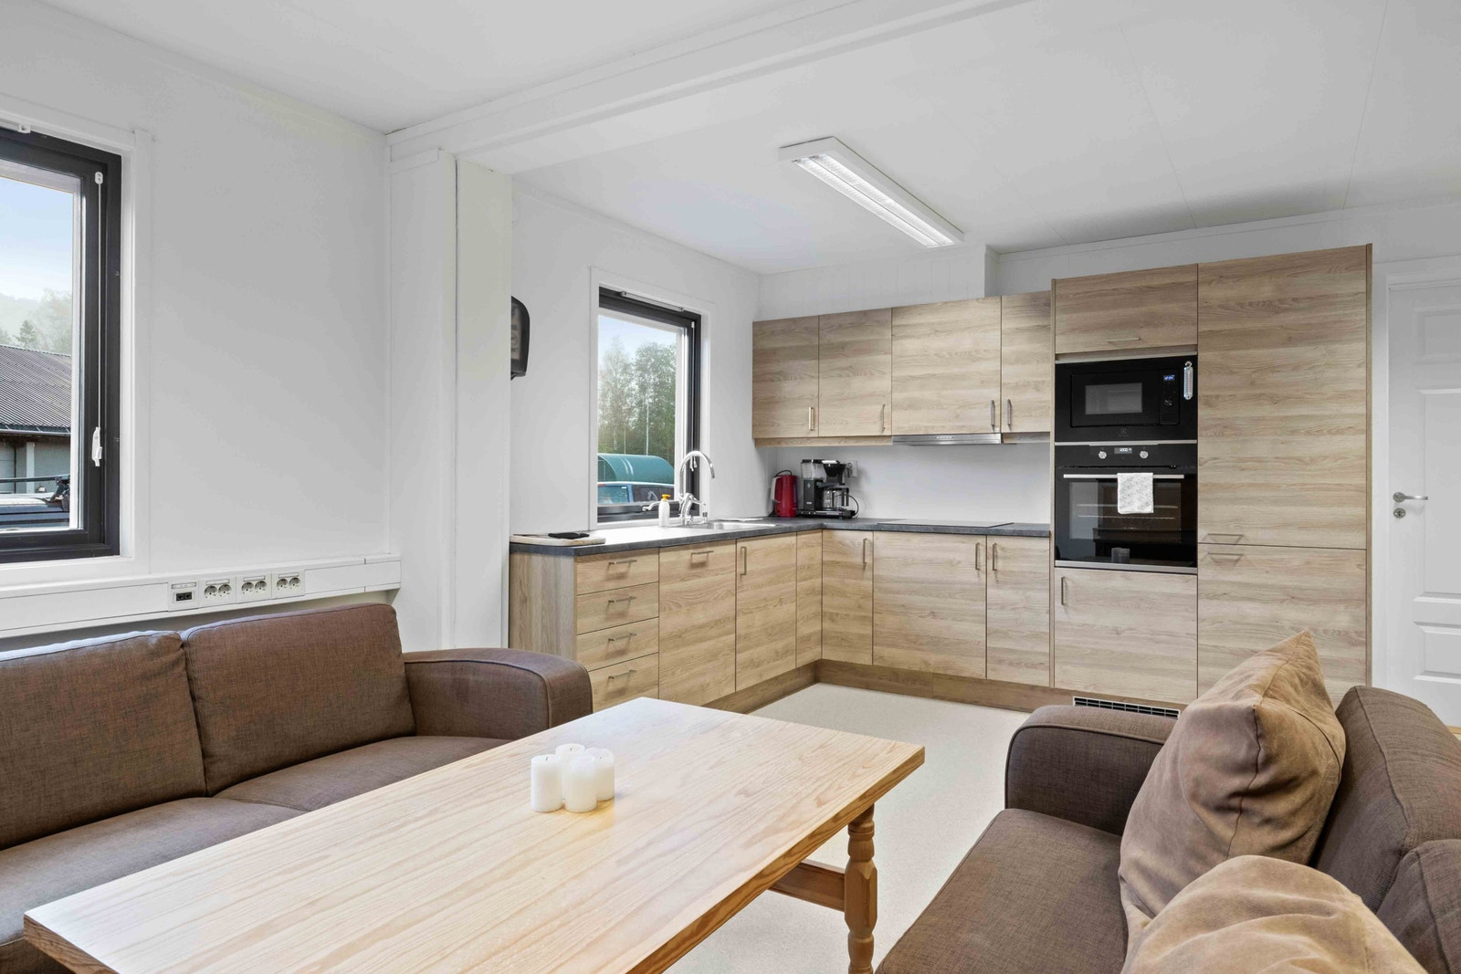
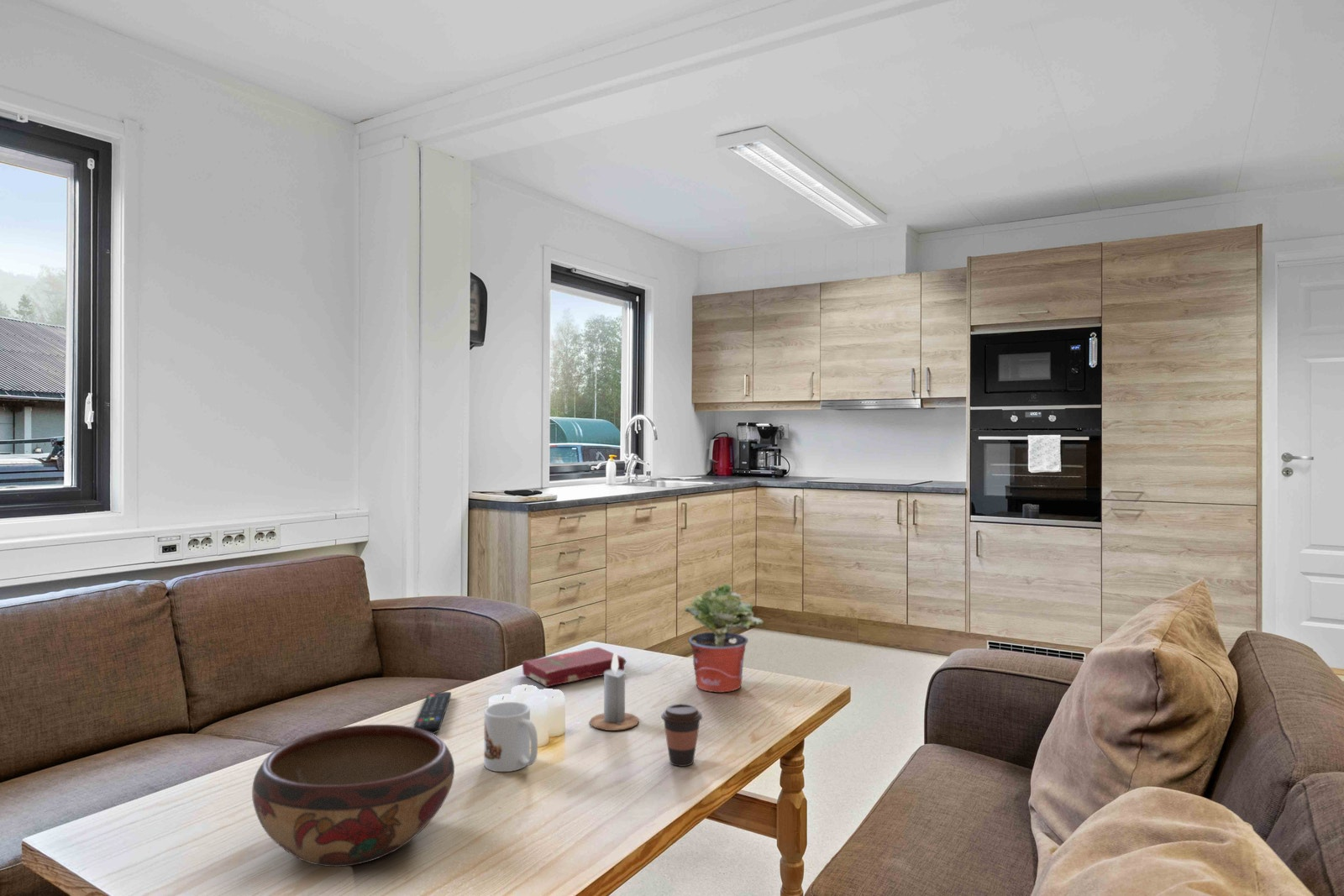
+ coffee cup [660,703,703,768]
+ potted plant [683,583,765,694]
+ candle [589,651,640,731]
+ book [522,647,627,688]
+ decorative bowl [251,724,455,867]
+ mug [483,701,538,773]
+ remote control [412,691,452,735]
